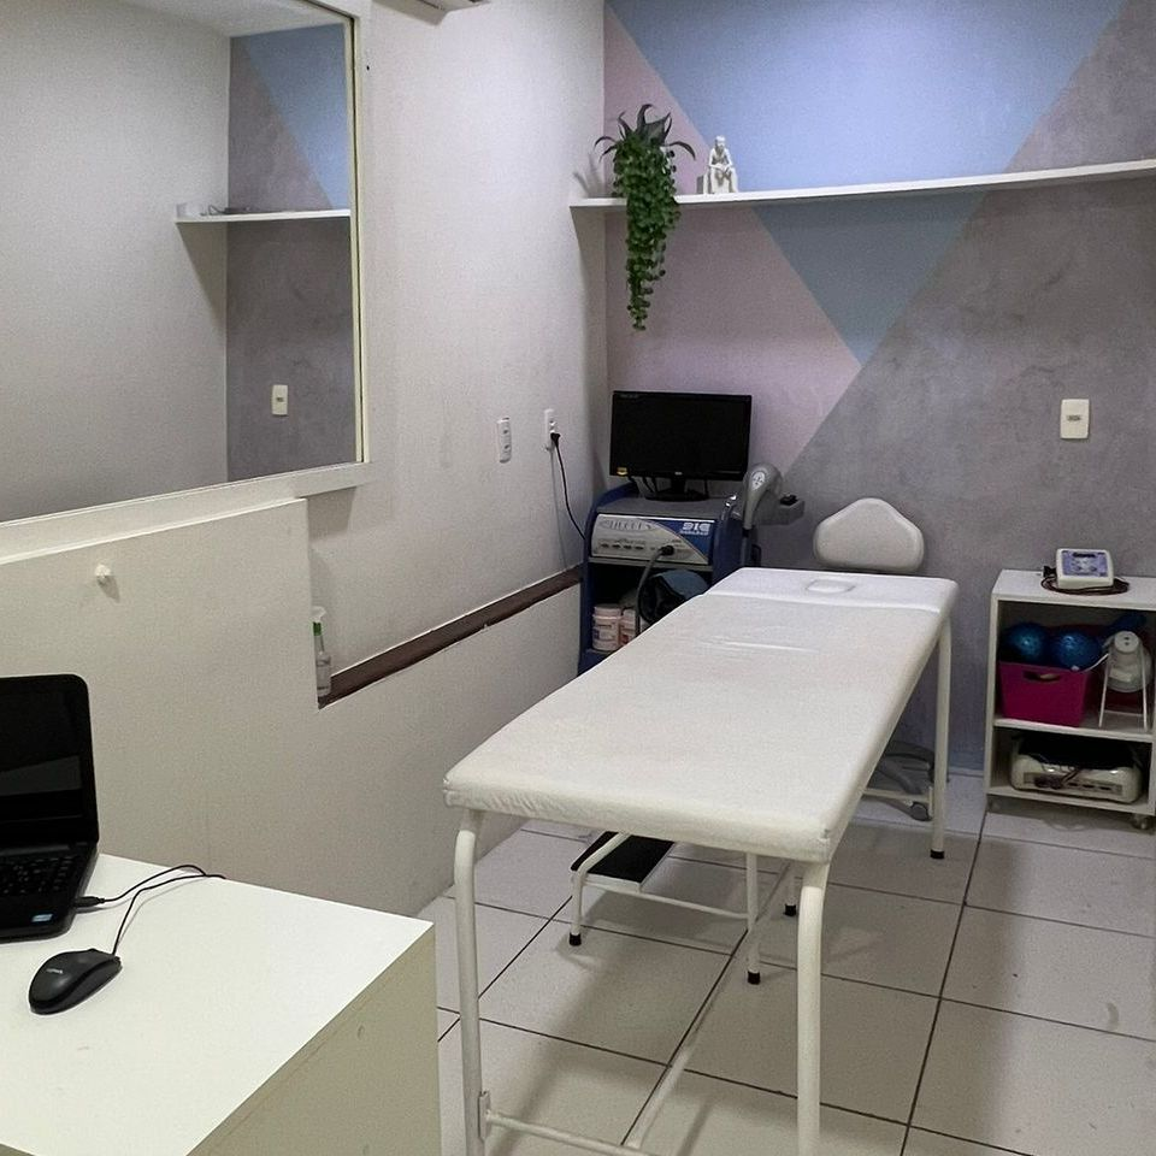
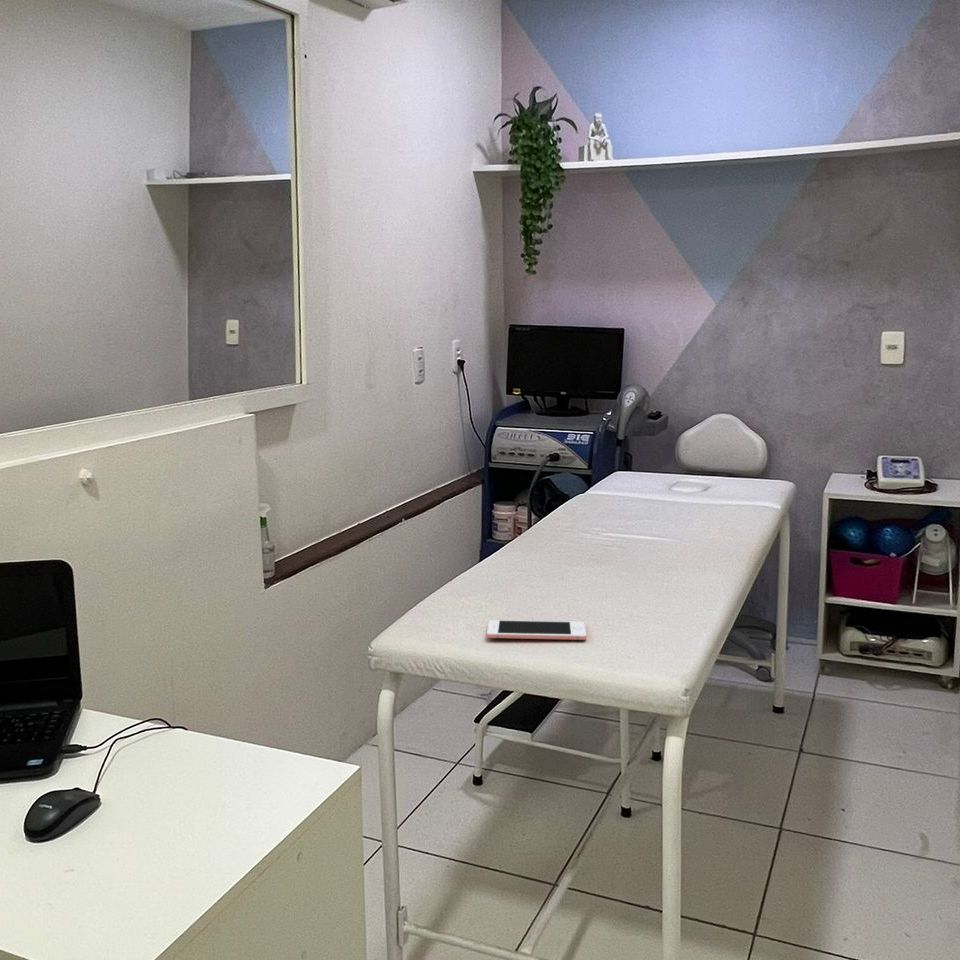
+ cell phone [486,619,587,641]
